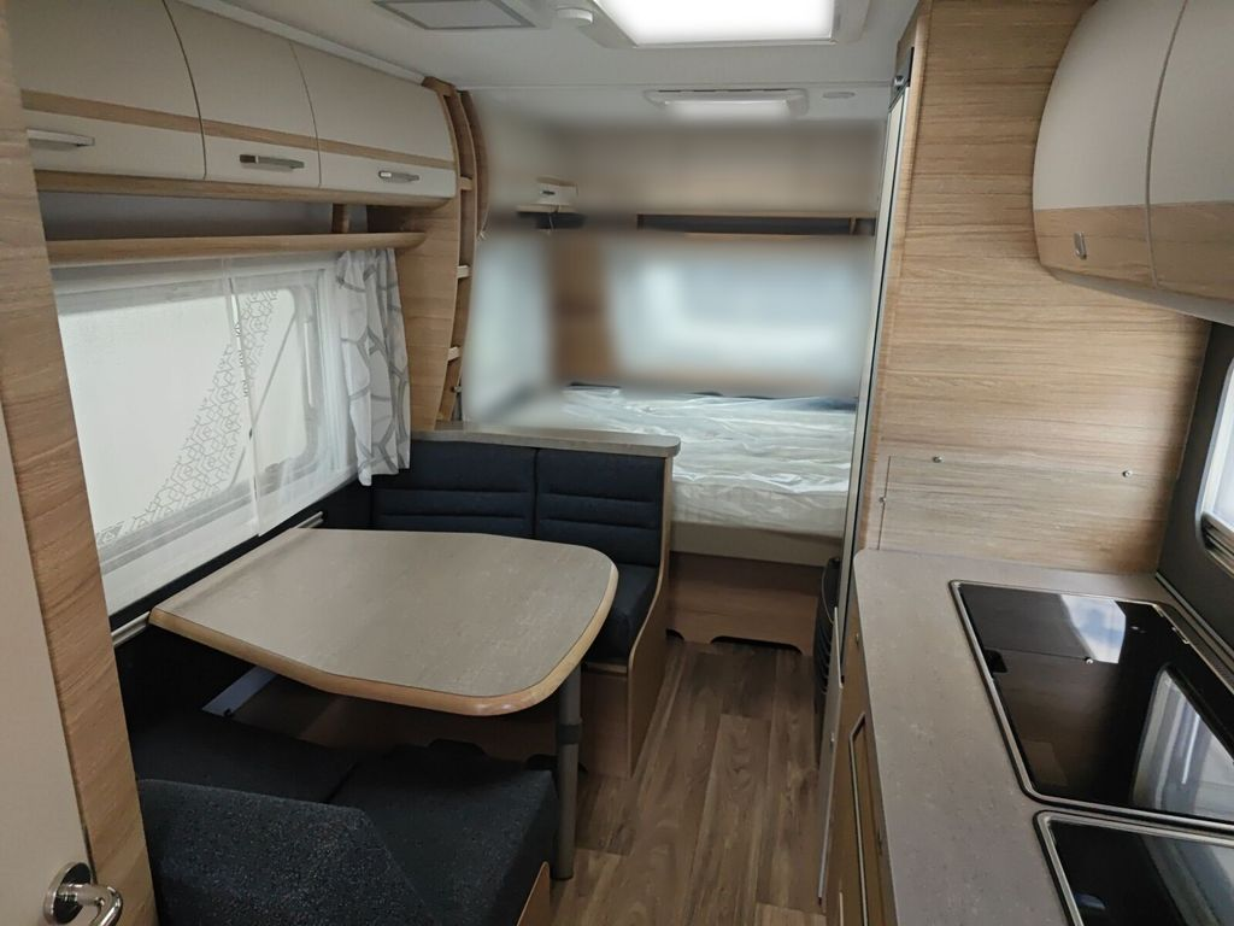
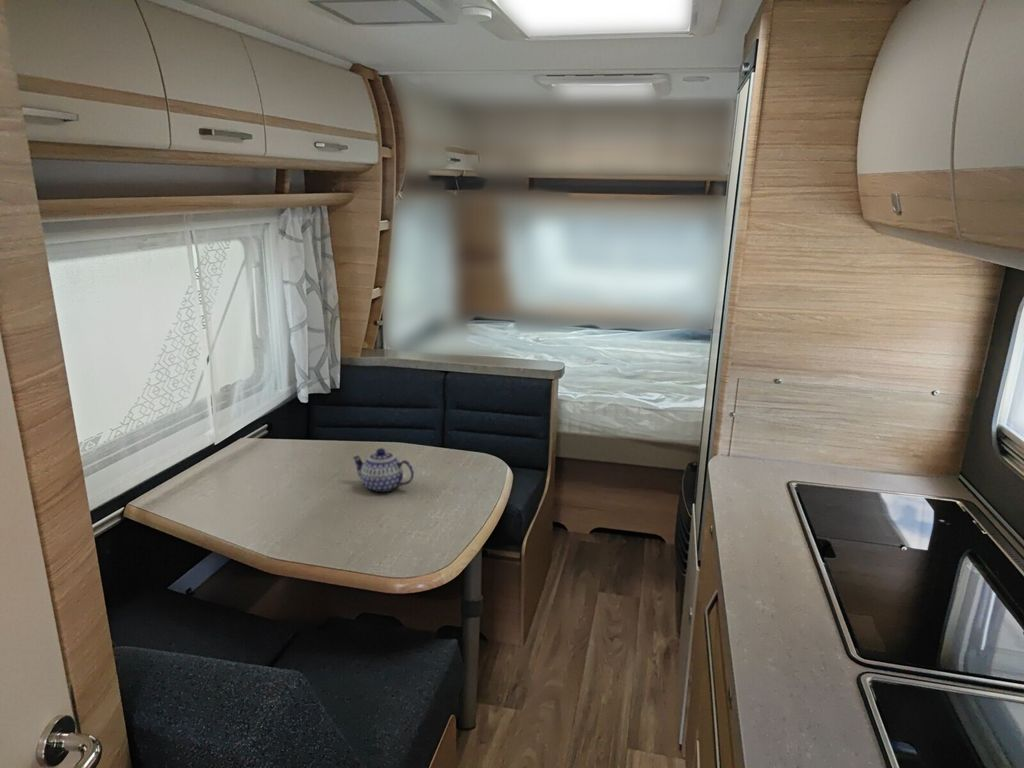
+ teapot [352,447,415,493]
